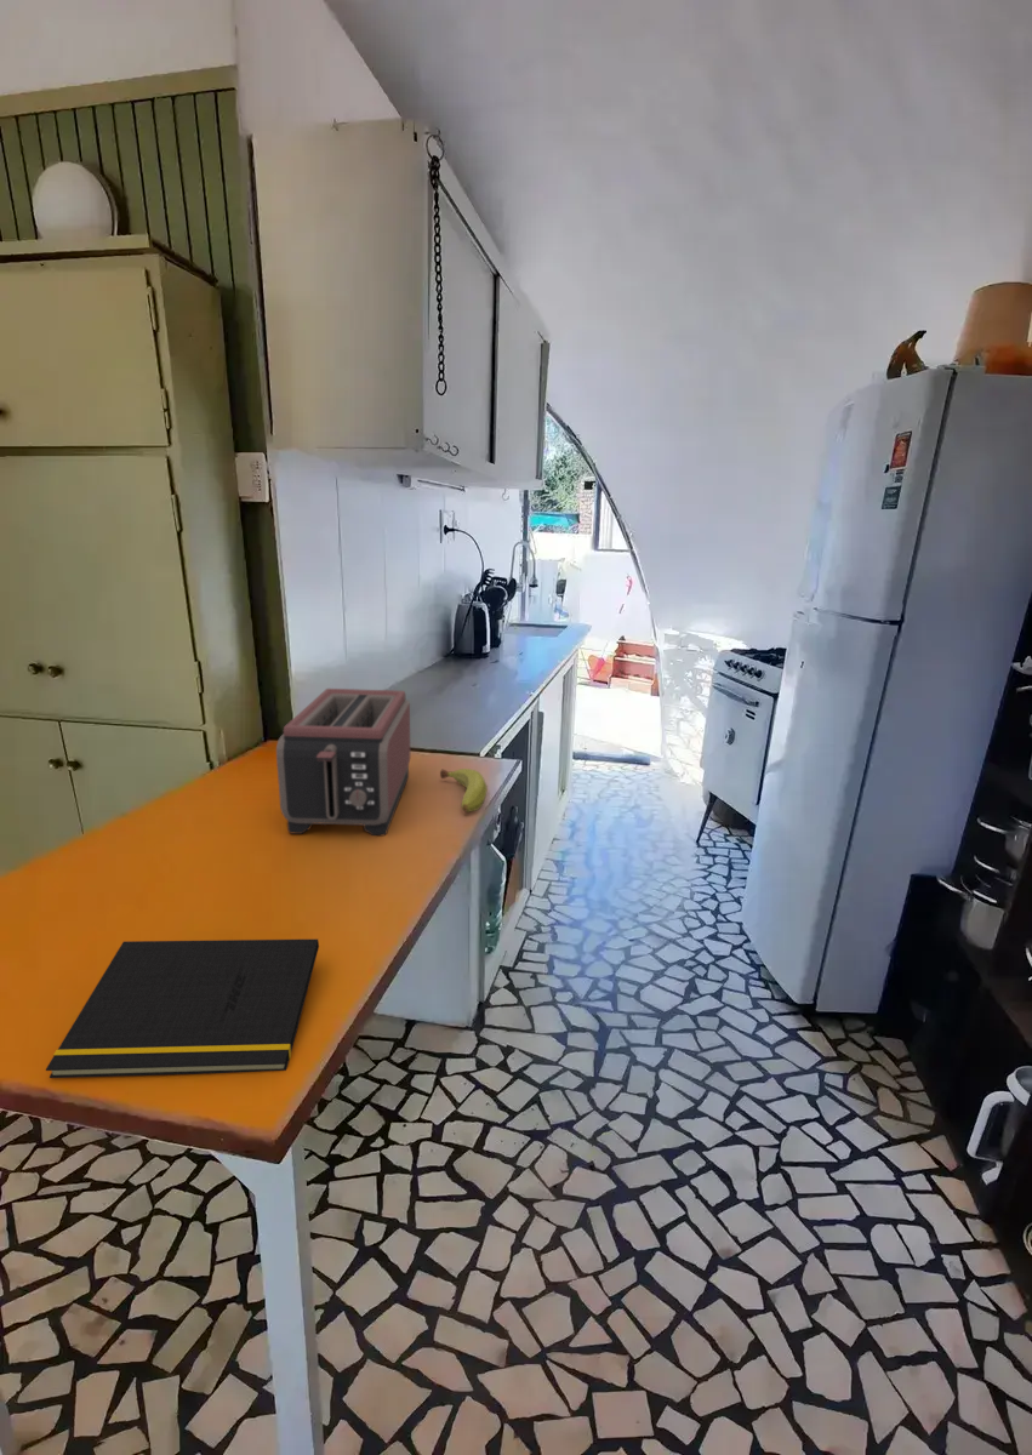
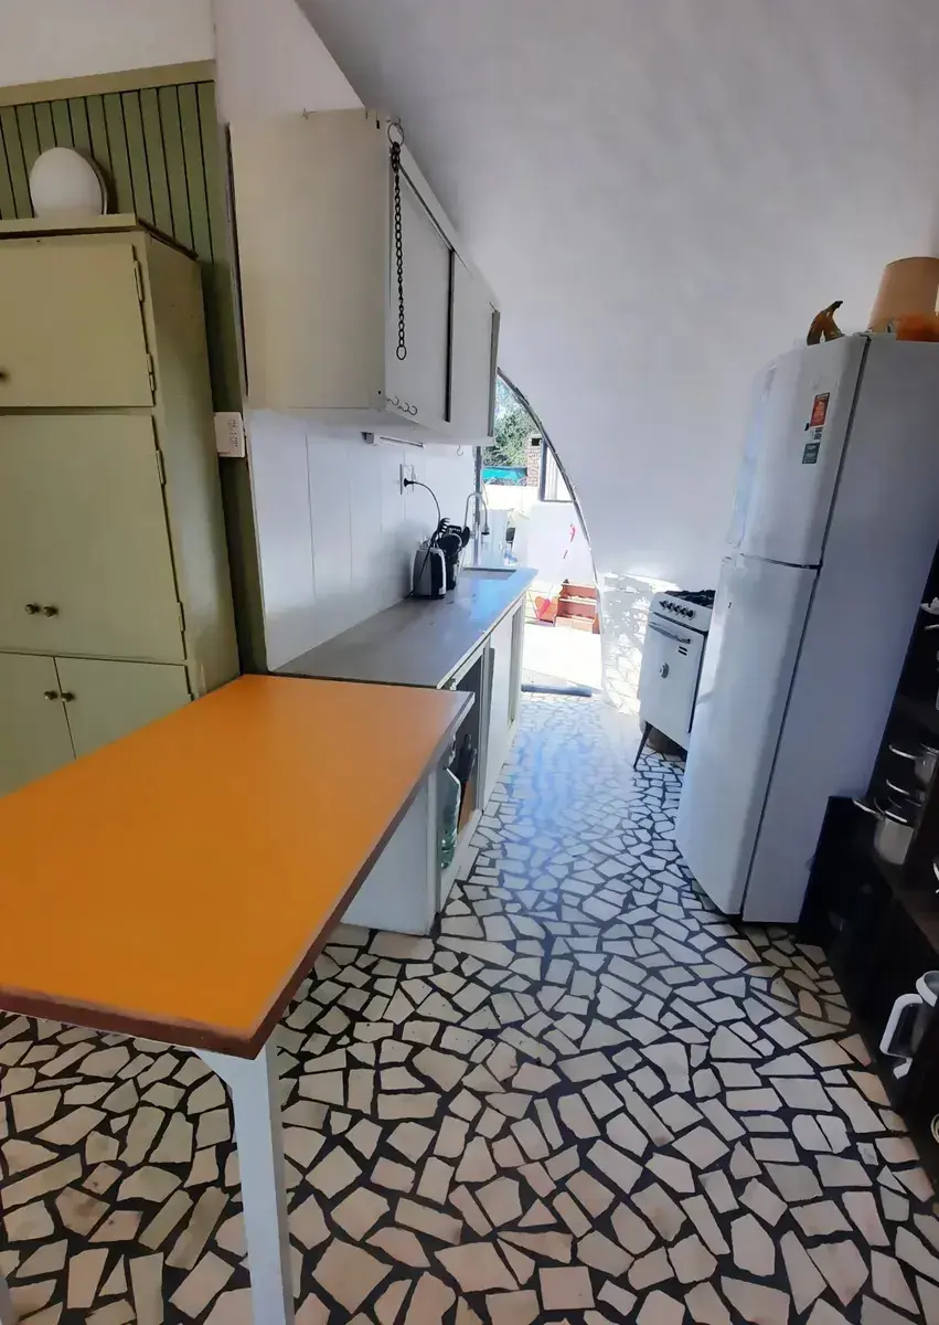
- fruit [439,768,489,814]
- notepad [45,938,320,1079]
- toaster [275,687,411,837]
